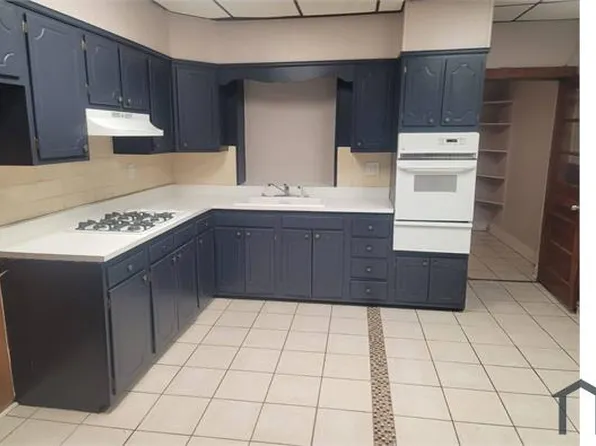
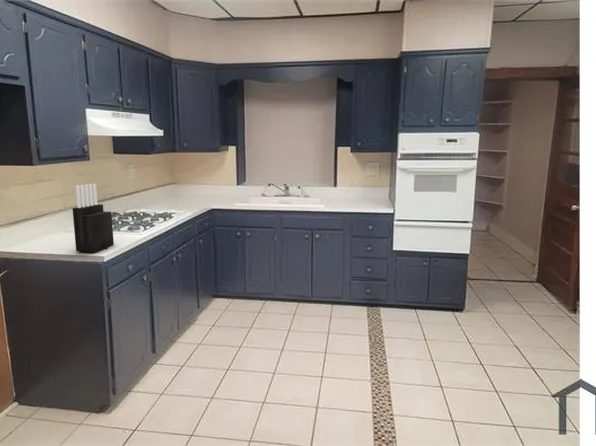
+ knife block [71,183,115,253]
